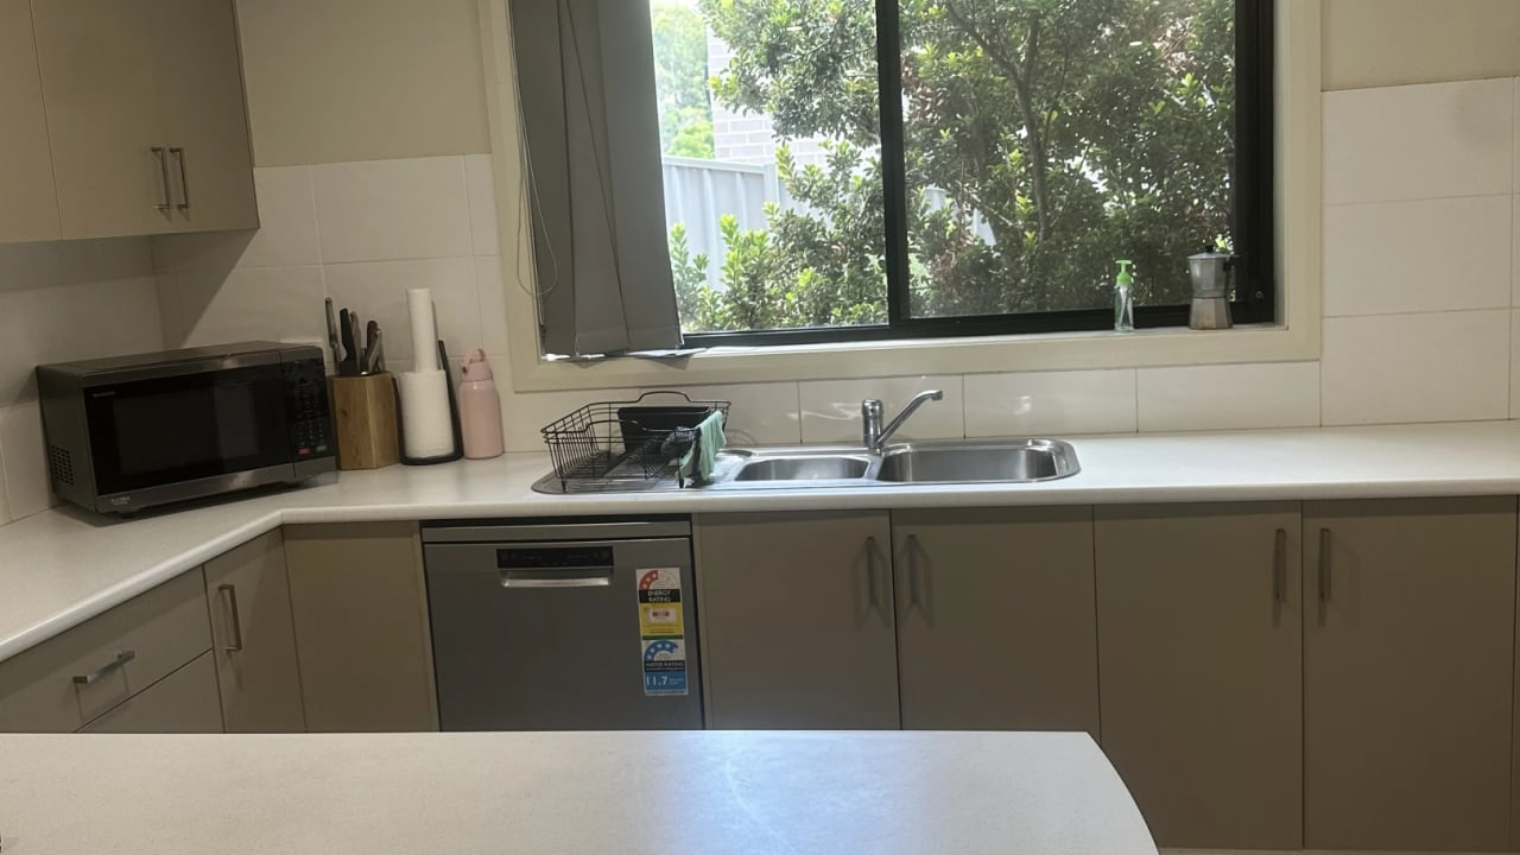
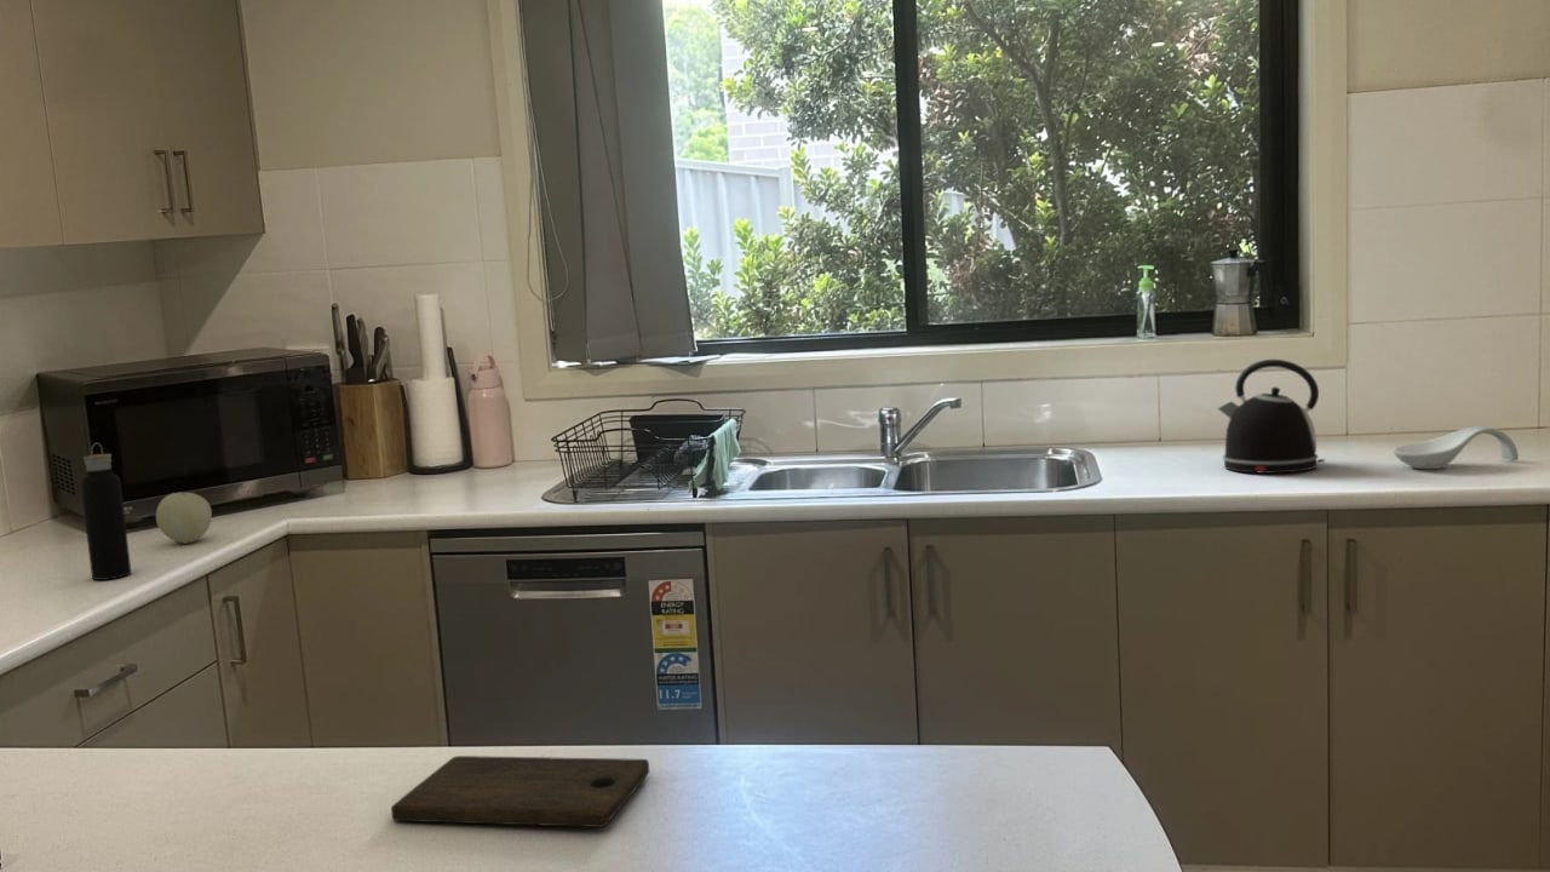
+ cutting board [390,755,650,828]
+ fruit [155,492,213,545]
+ water bottle [80,442,132,581]
+ kettle [1216,358,1326,475]
+ spoon rest [1393,425,1520,470]
